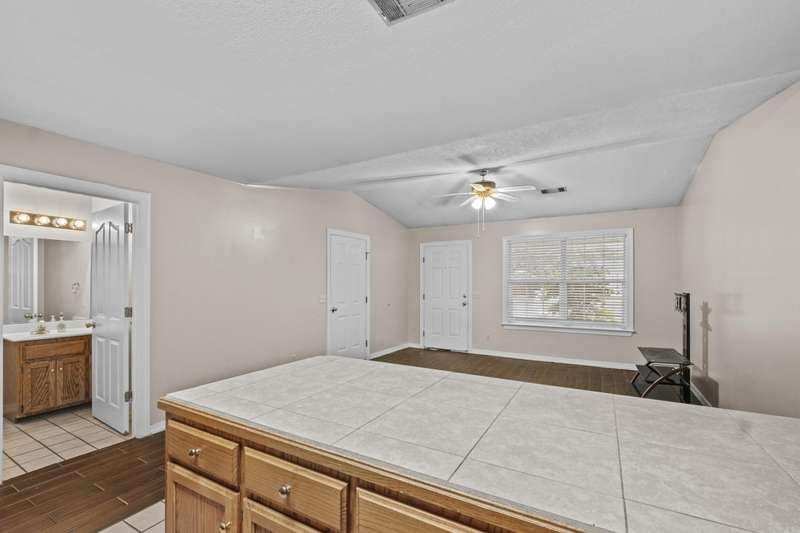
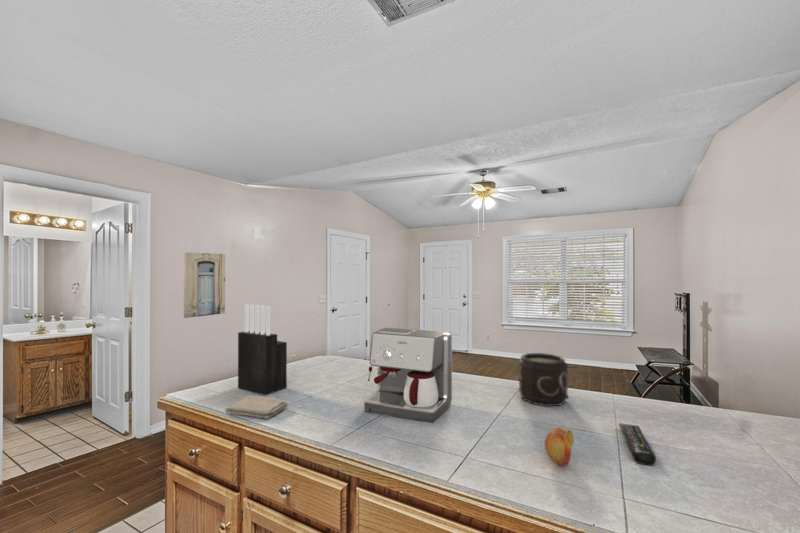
+ coffee maker [363,327,453,423]
+ fruit [544,426,575,467]
+ washcloth [224,394,289,420]
+ knife block [237,303,288,396]
+ remote control [618,422,657,467]
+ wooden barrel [517,352,570,407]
+ wall art [183,252,226,319]
